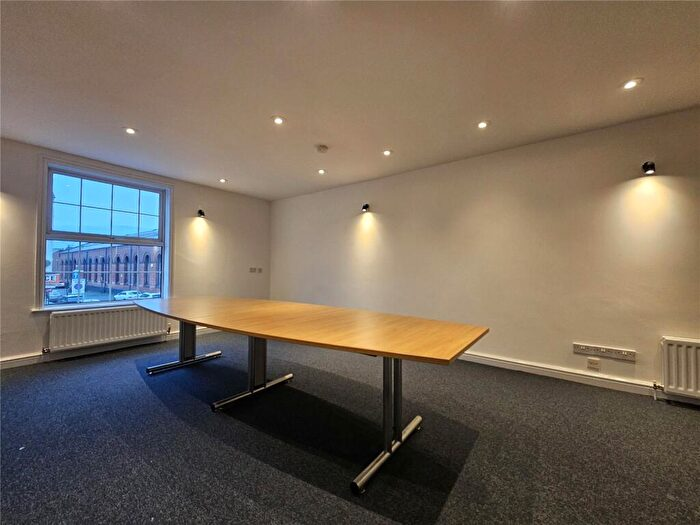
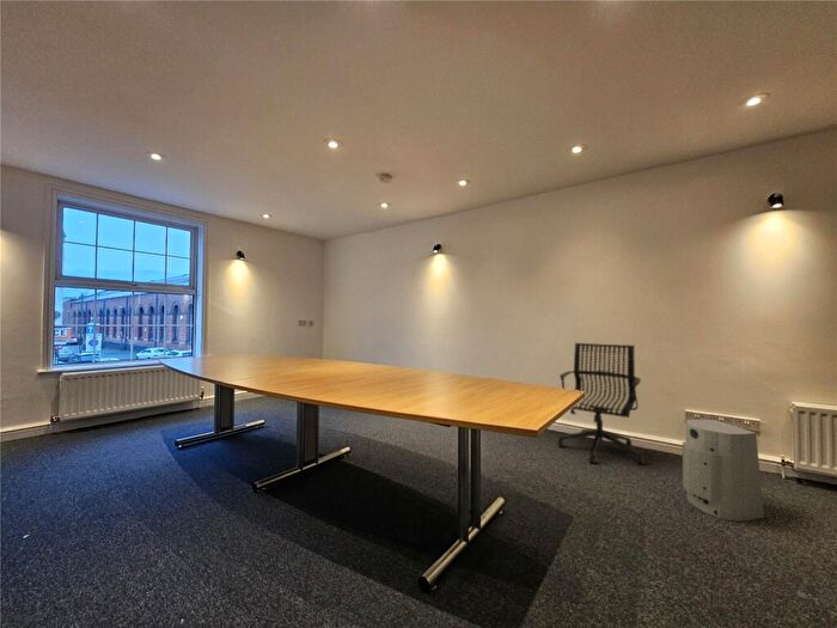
+ office chair [556,342,644,467]
+ fan [682,419,765,523]
